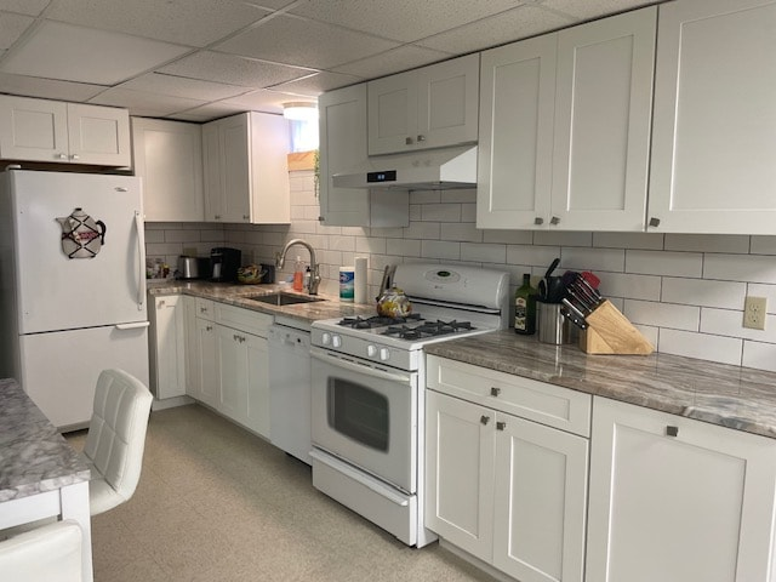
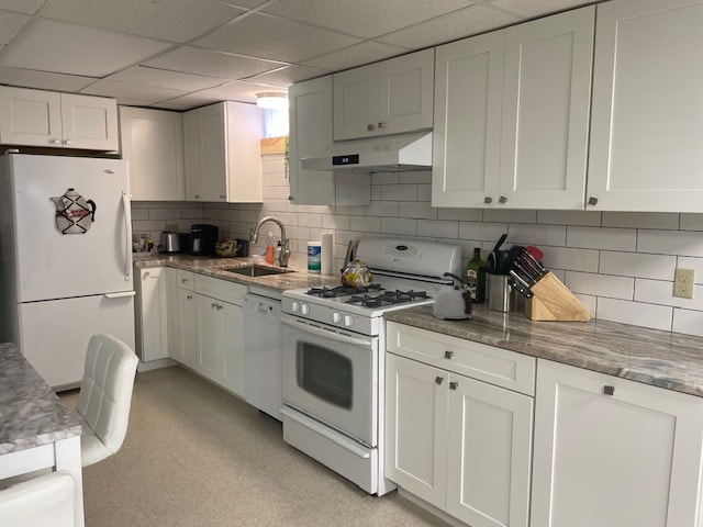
+ kettle [432,271,473,321]
